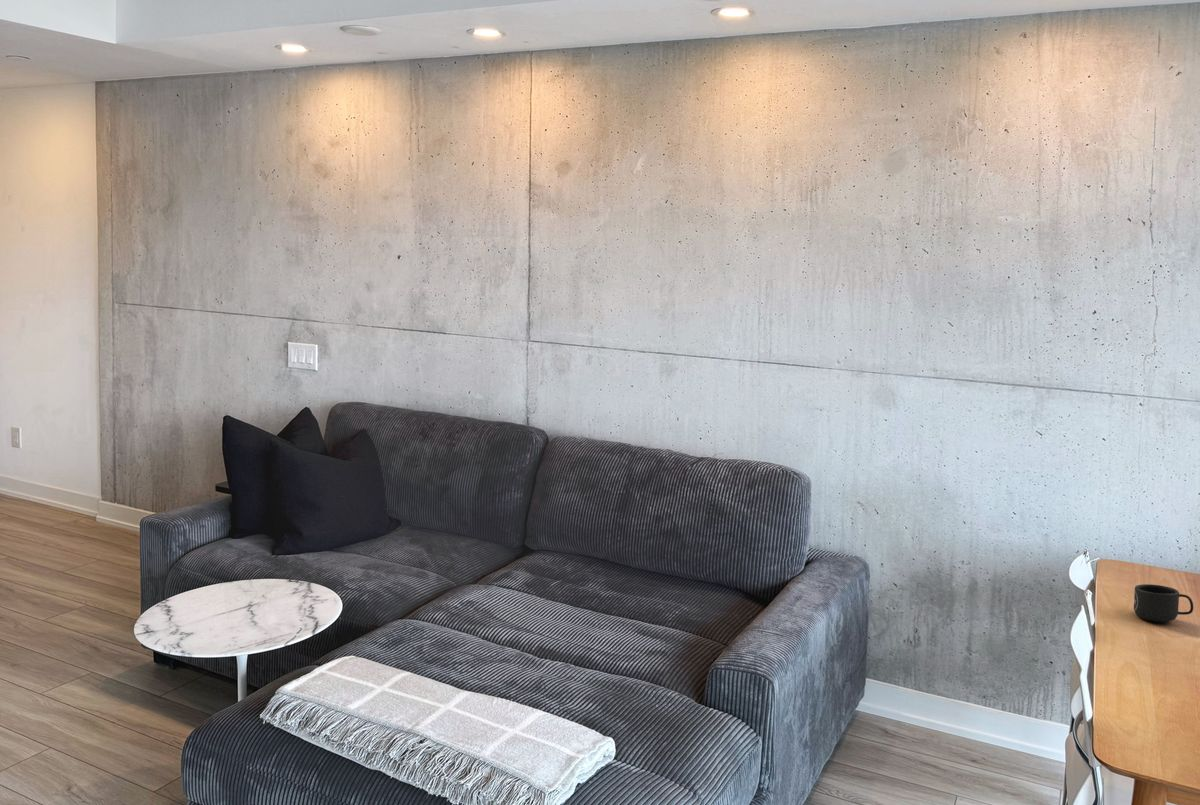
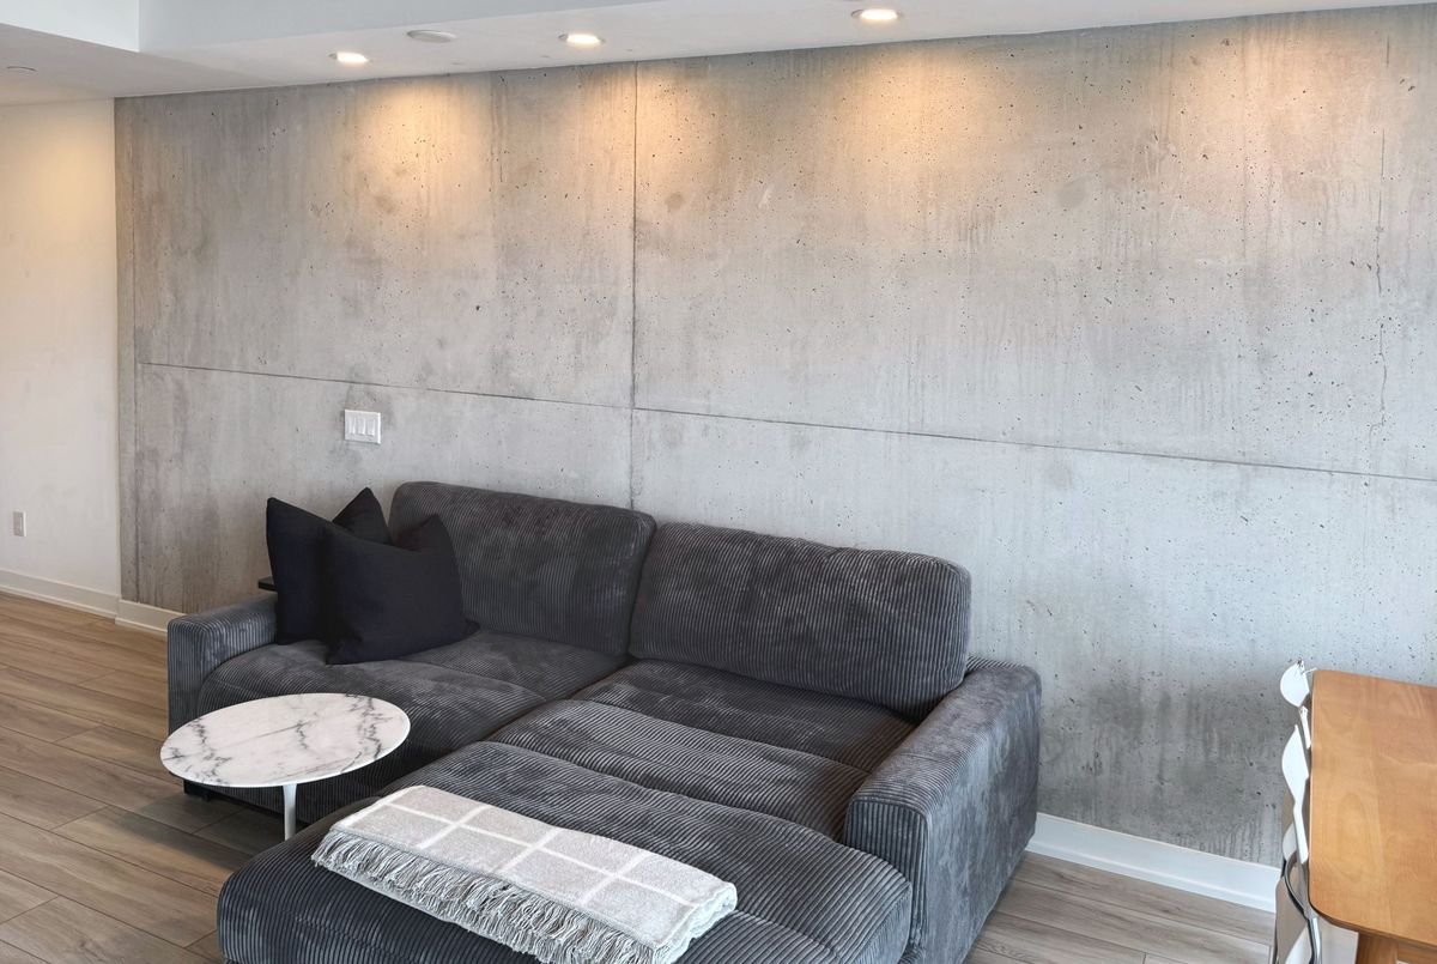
- mug [1133,583,1194,624]
